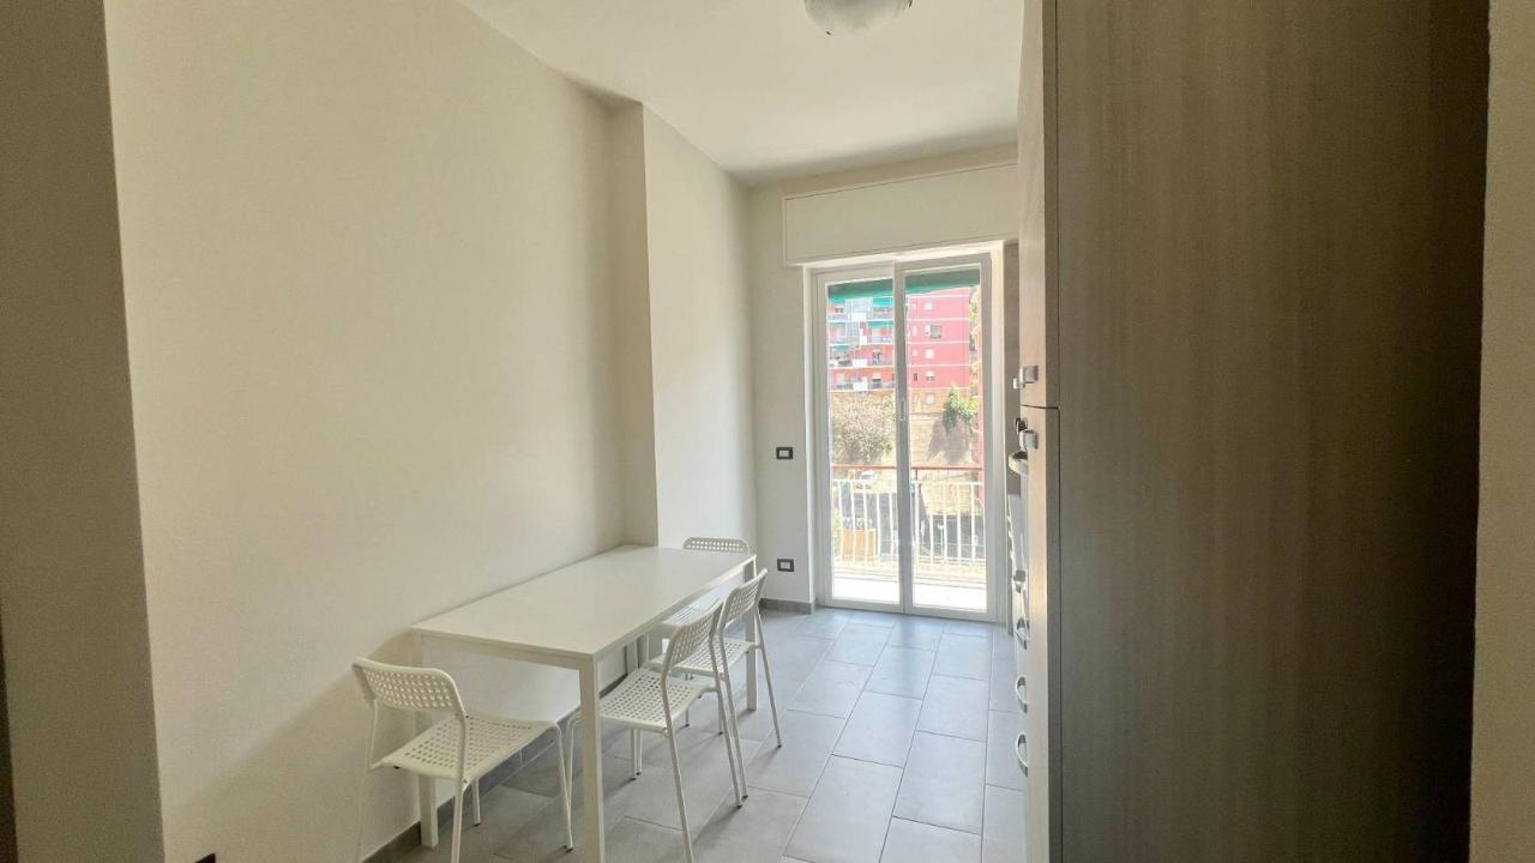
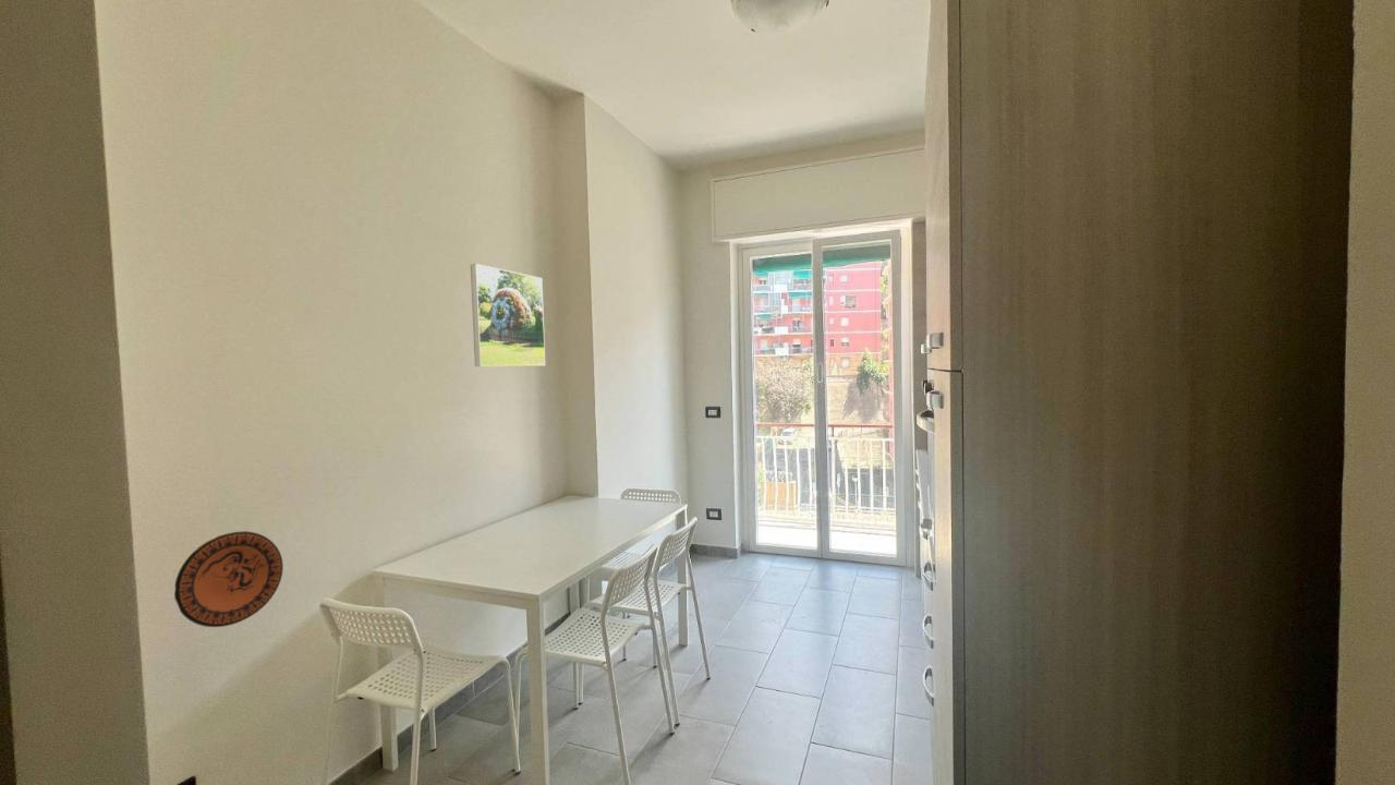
+ decorative plate [173,530,284,628]
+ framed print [470,263,547,367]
